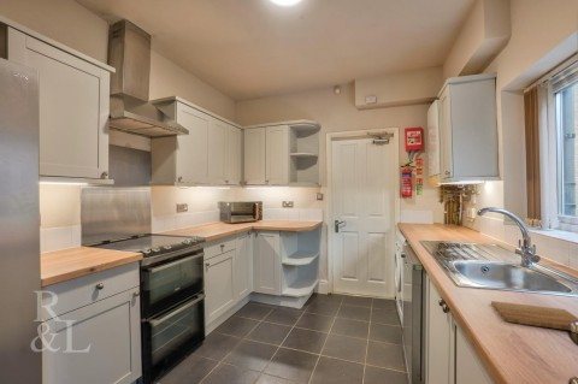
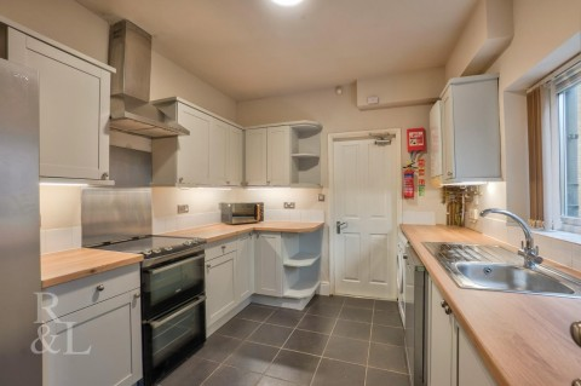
- cutting board [490,300,578,331]
